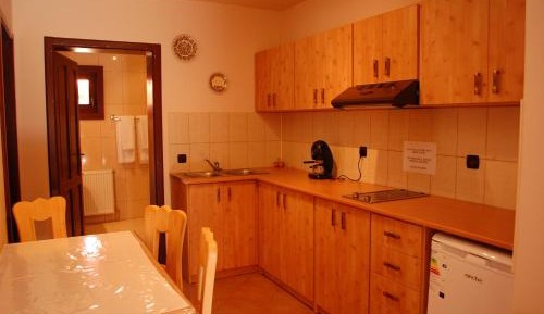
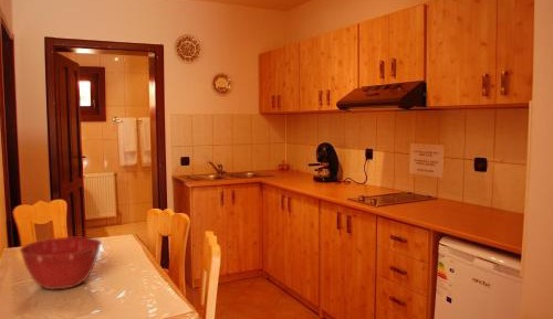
+ mixing bowl [19,236,103,290]
